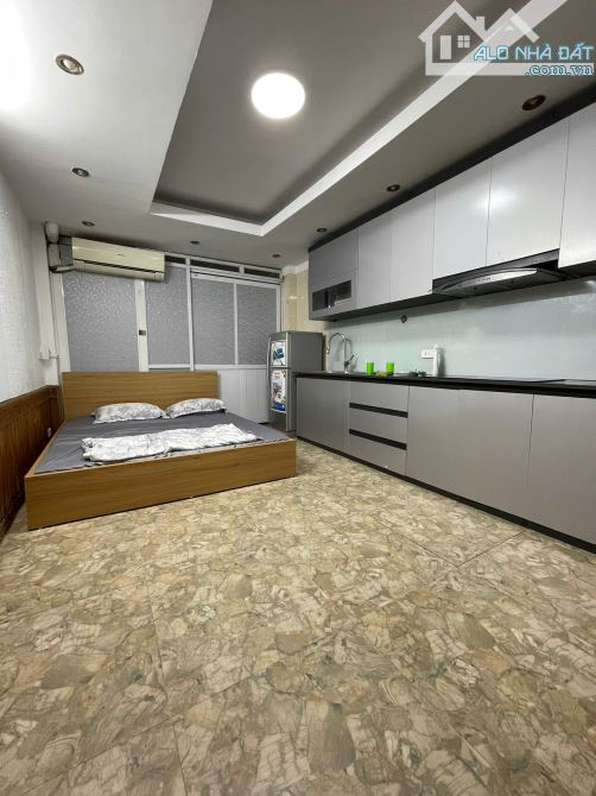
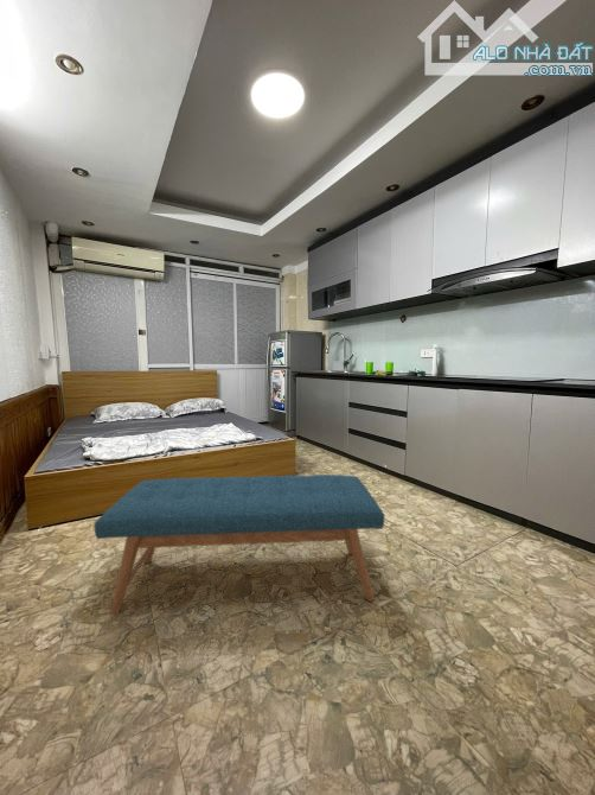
+ bench [94,473,385,616]
